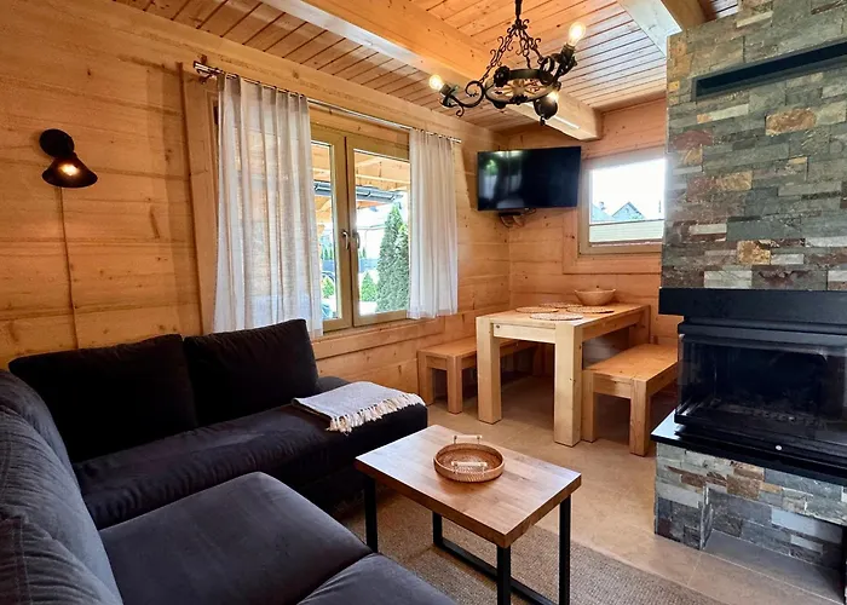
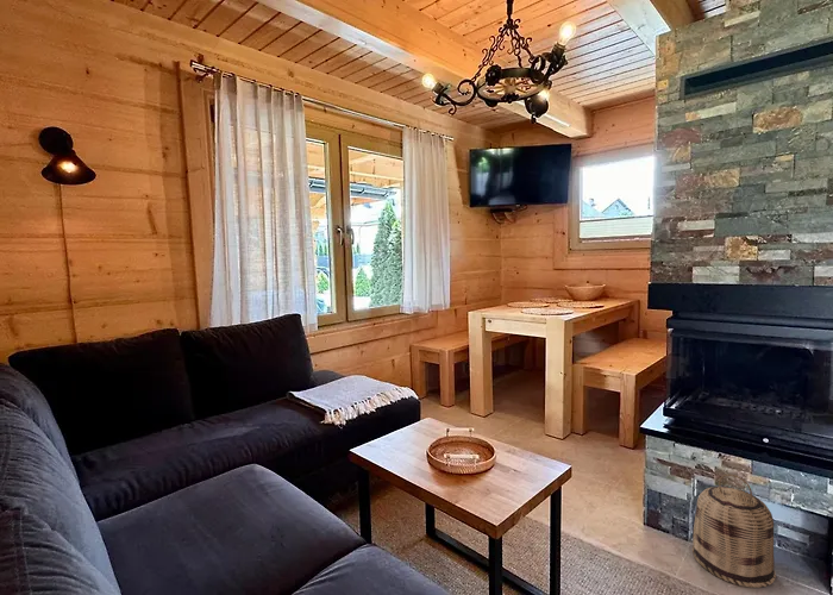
+ basket [691,472,777,589]
